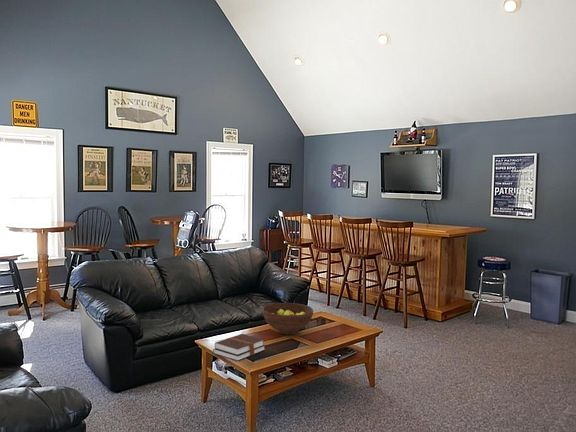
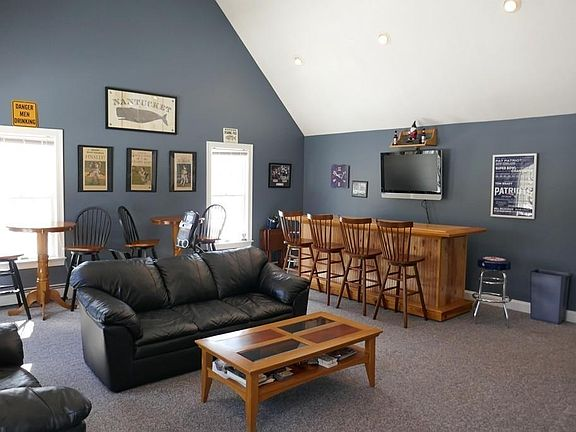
- hardback book [212,333,266,362]
- fruit bowl [262,302,314,335]
